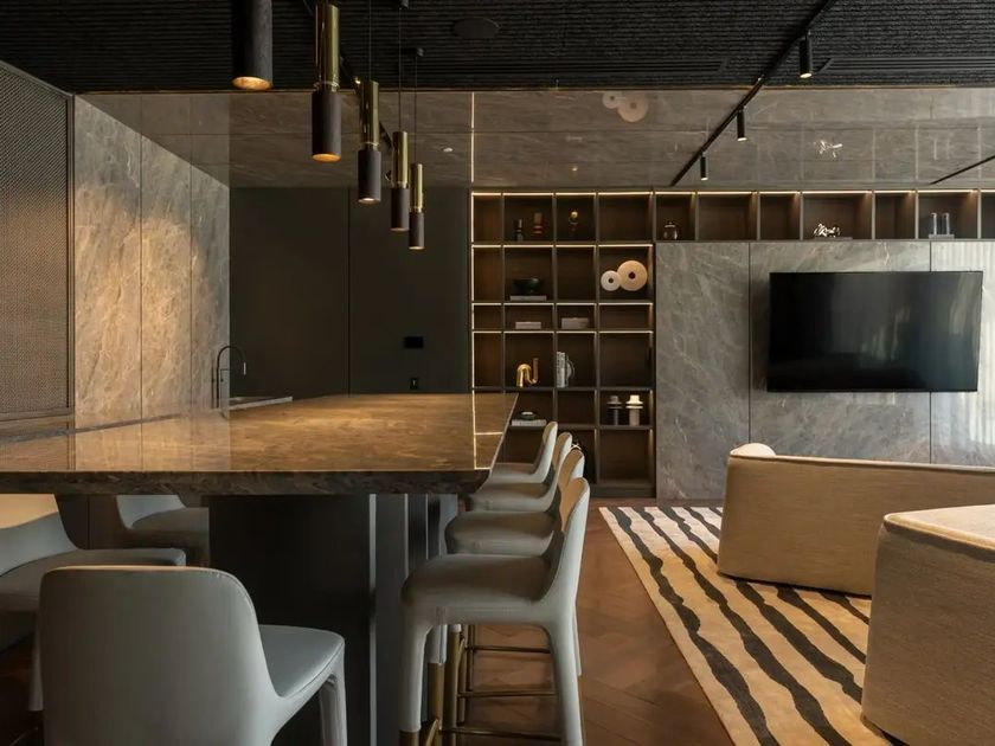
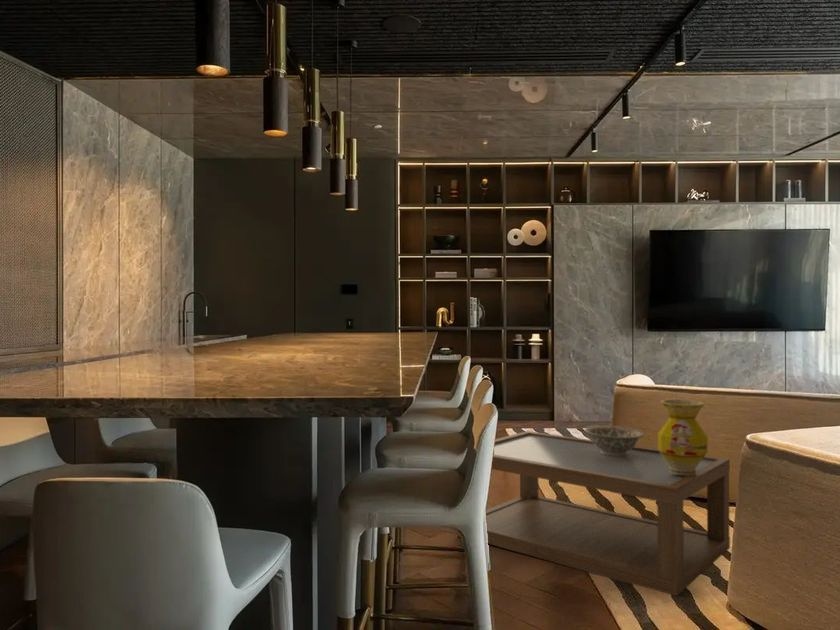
+ decorative bowl [584,425,645,456]
+ coffee table [454,430,731,597]
+ vase [657,398,709,475]
